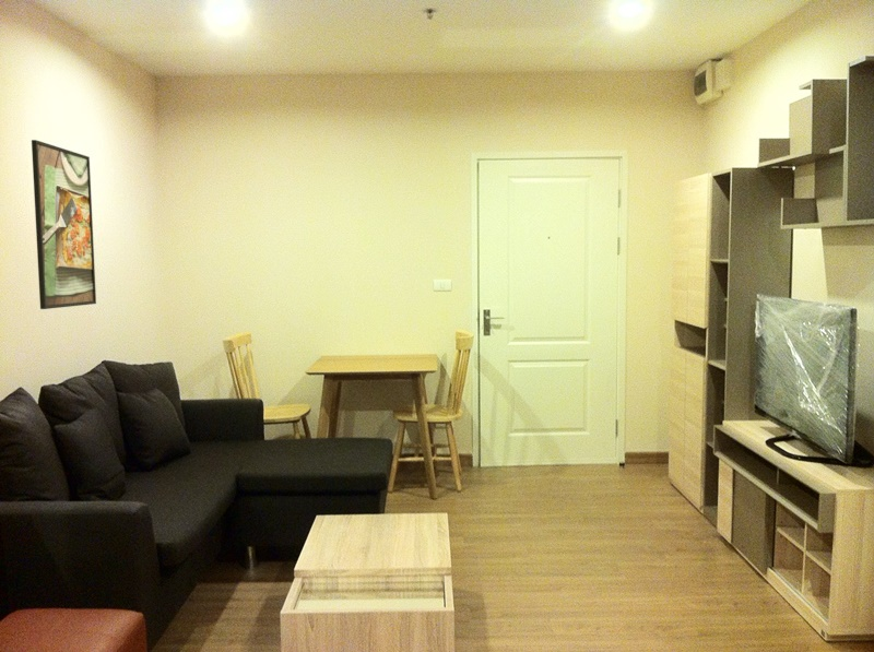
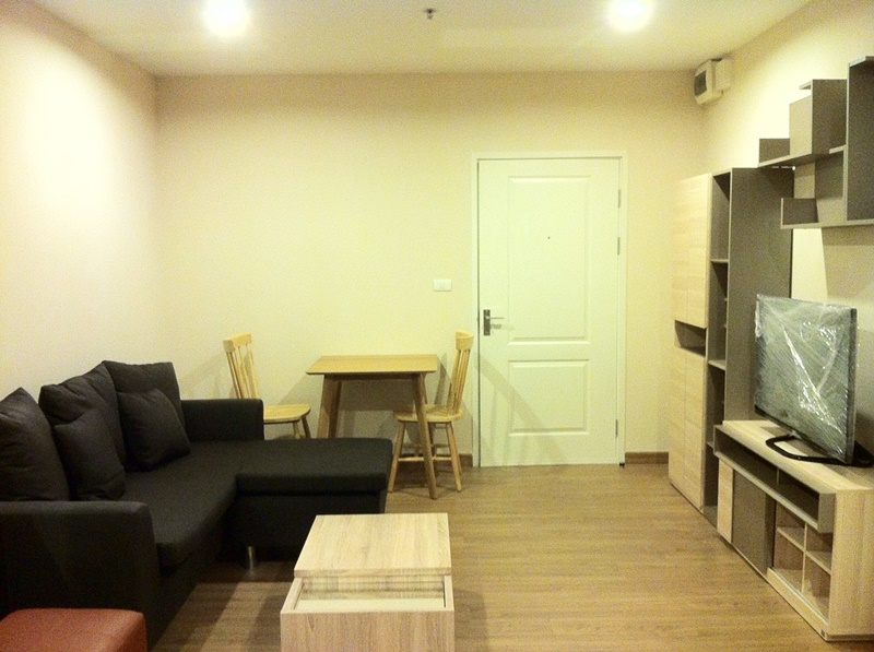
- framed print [31,139,97,310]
